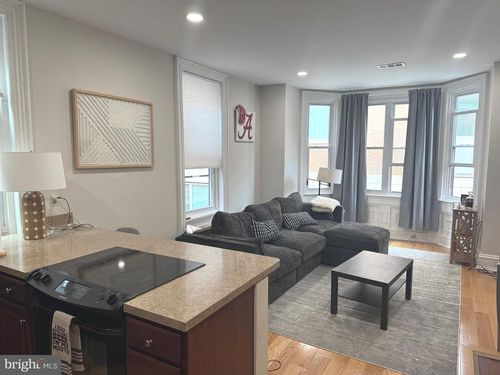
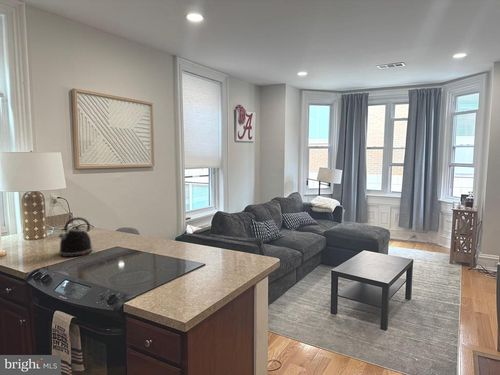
+ kettle [57,216,93,258]
